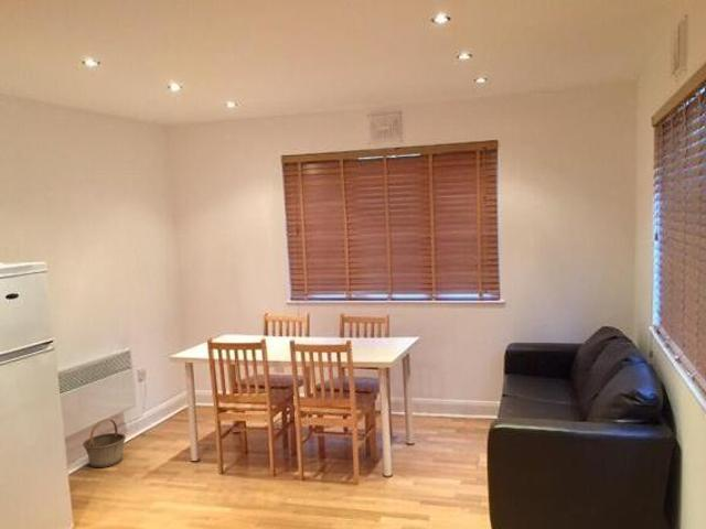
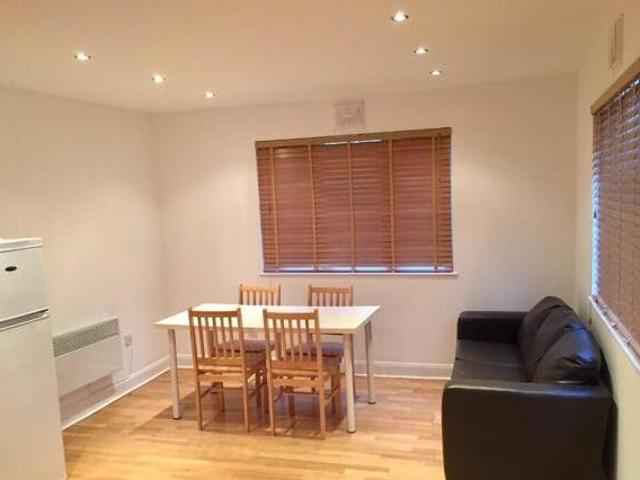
- basket [82,418,127,468]
